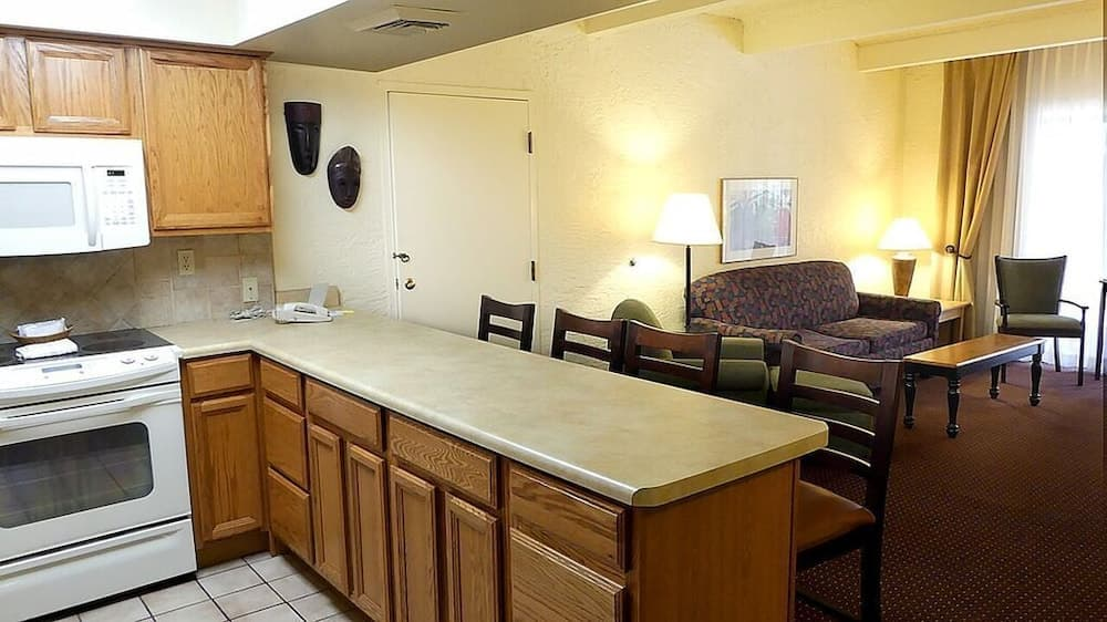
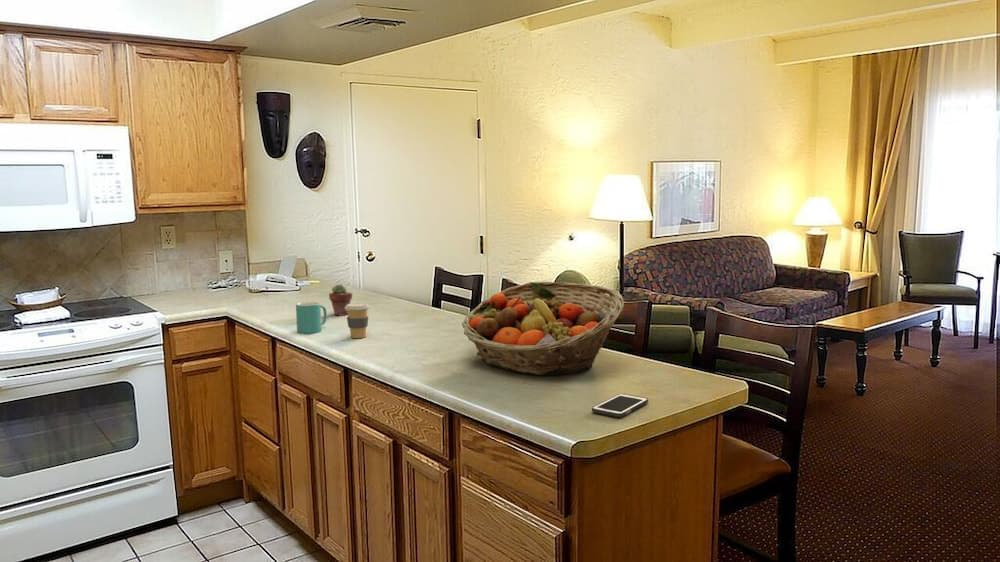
+ cell phone [591,393,649,418]
+ fruit basket [461,281,625,376]
+ potted succulent [328,283,353,317]
+ coffee cup [345,302,371,339]
+ mug [295,301,328,335]
